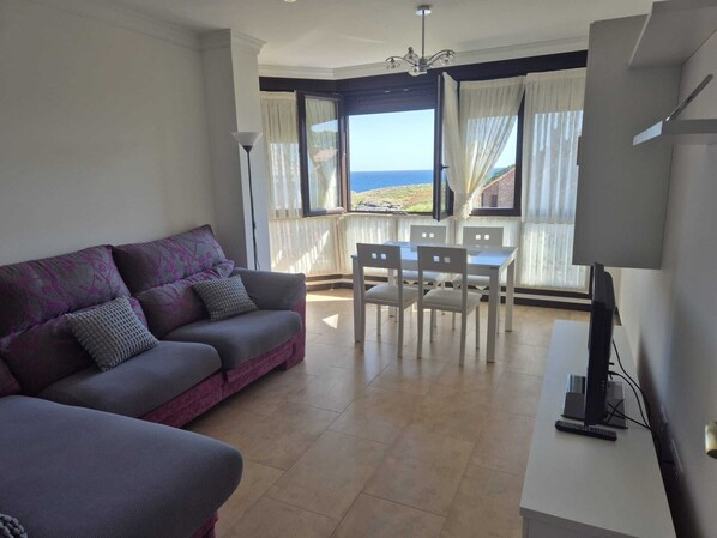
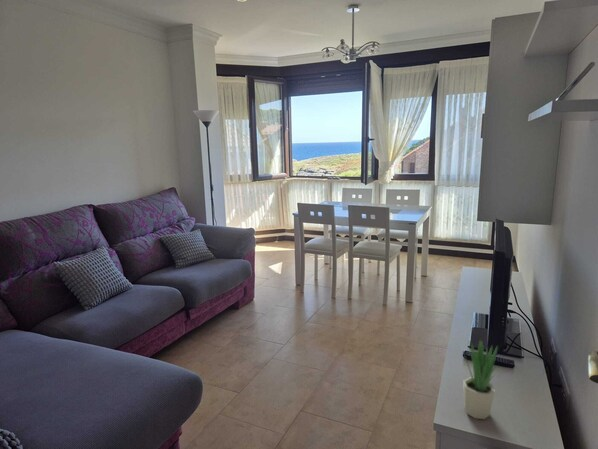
+ potted plant [462,336,499,420]
